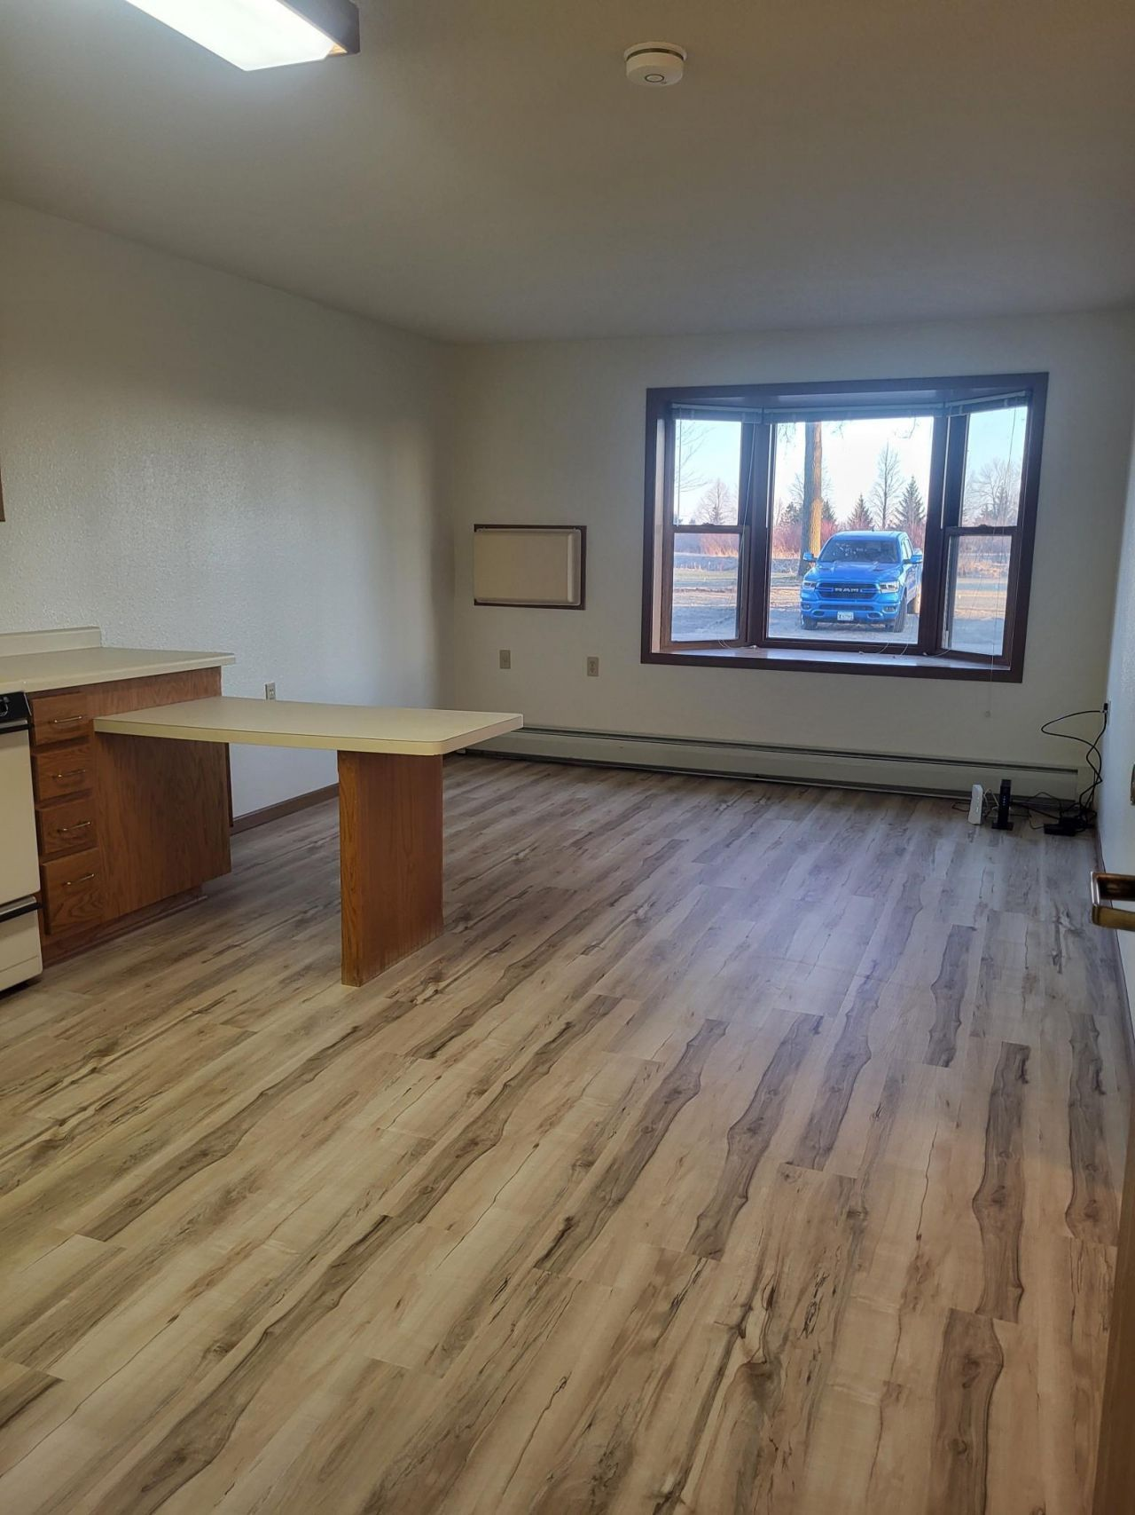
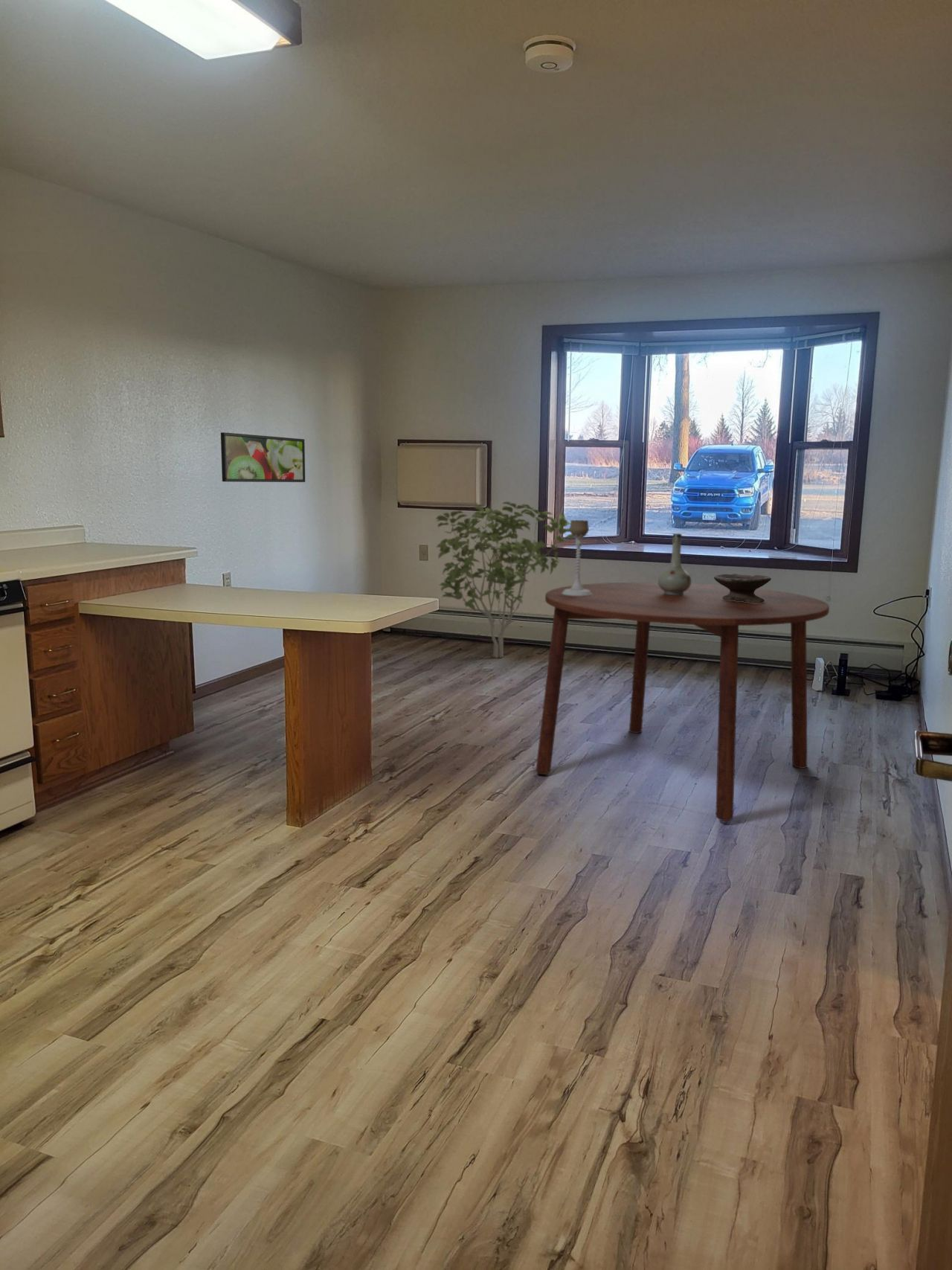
+ dining table [535,582,830,822]
+ bowl [713,573,772,603]
+ candle holder [562,519,592,596]
+ shrub [435,501,575,658]
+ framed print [220,432,306,483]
+ vase [657,533,692,595]
